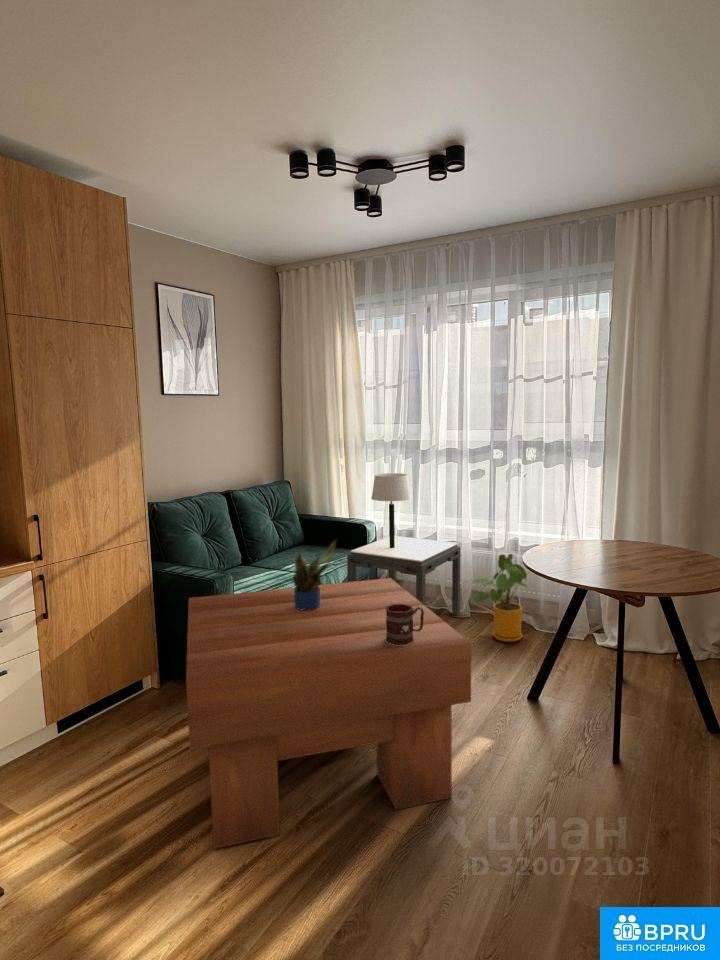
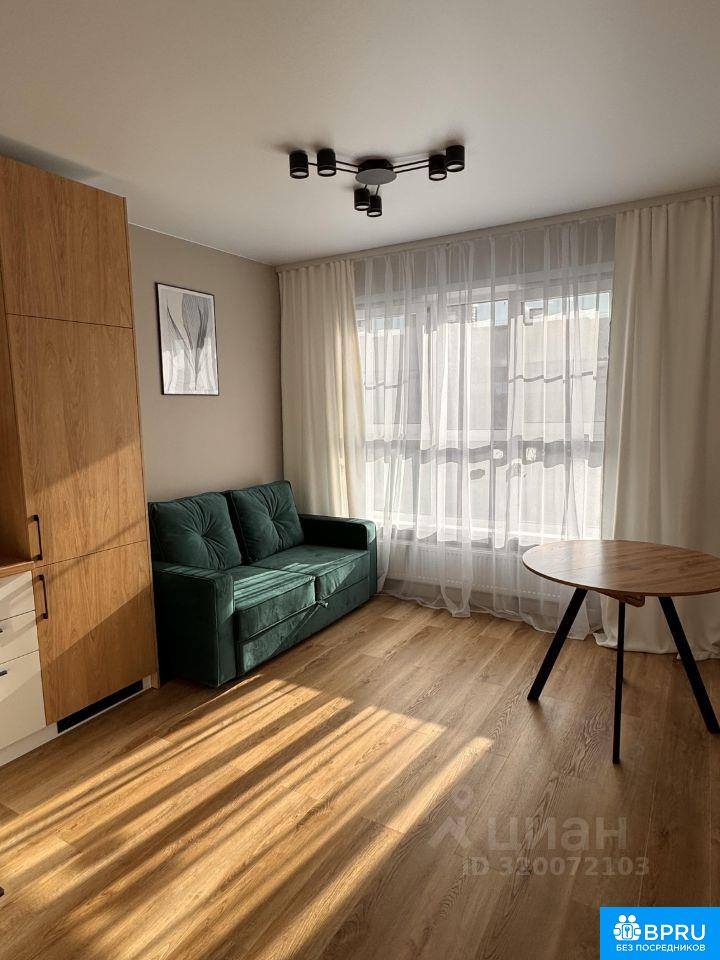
- coffee table [185,577,472,850]
- mug [386,604,424,645]
- side table [346,535,462,617]
- potted plant [292,538,338,610]
- house plant [471,553,531,643]
- table lamp [370,472,413,548]
